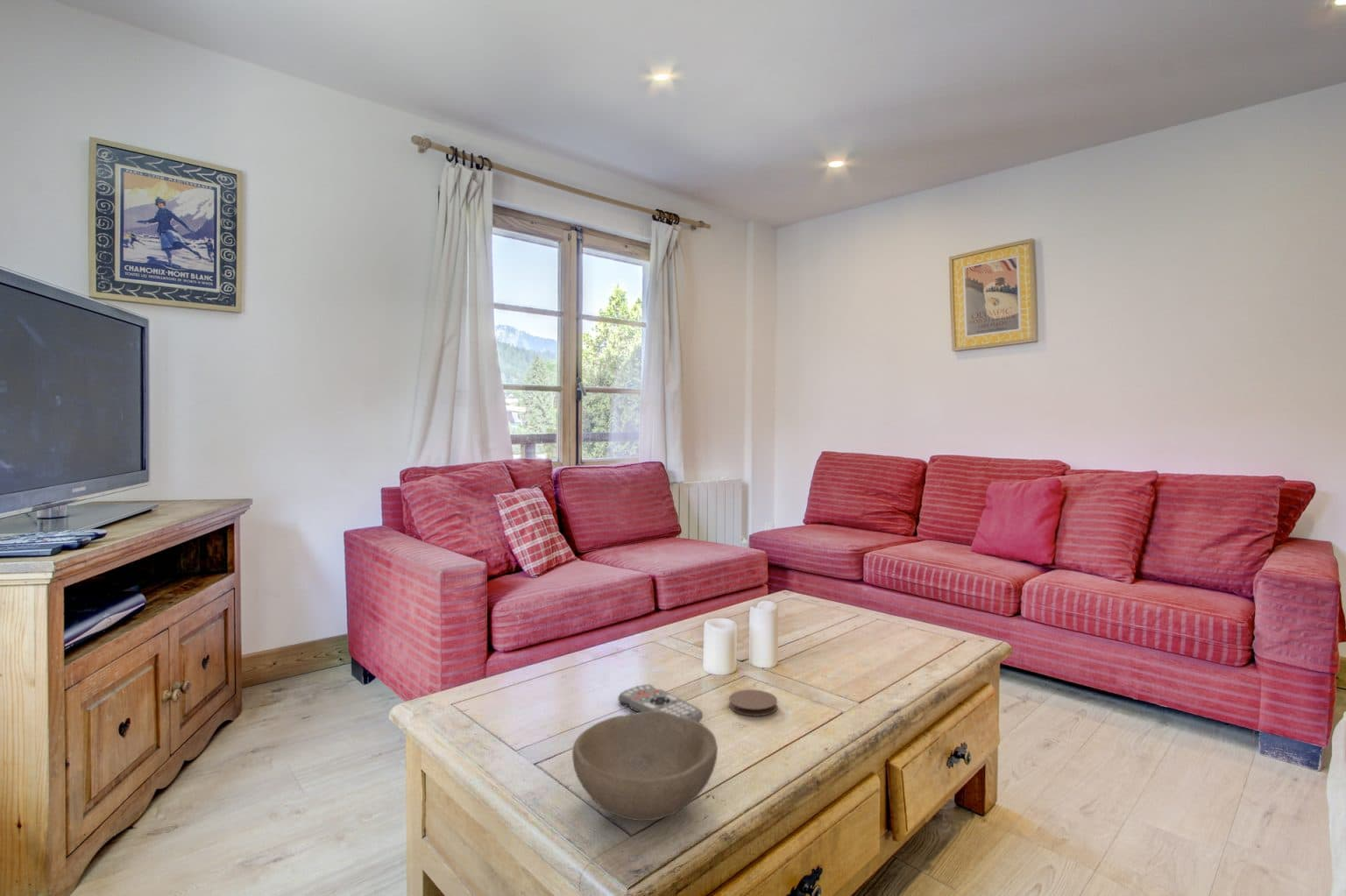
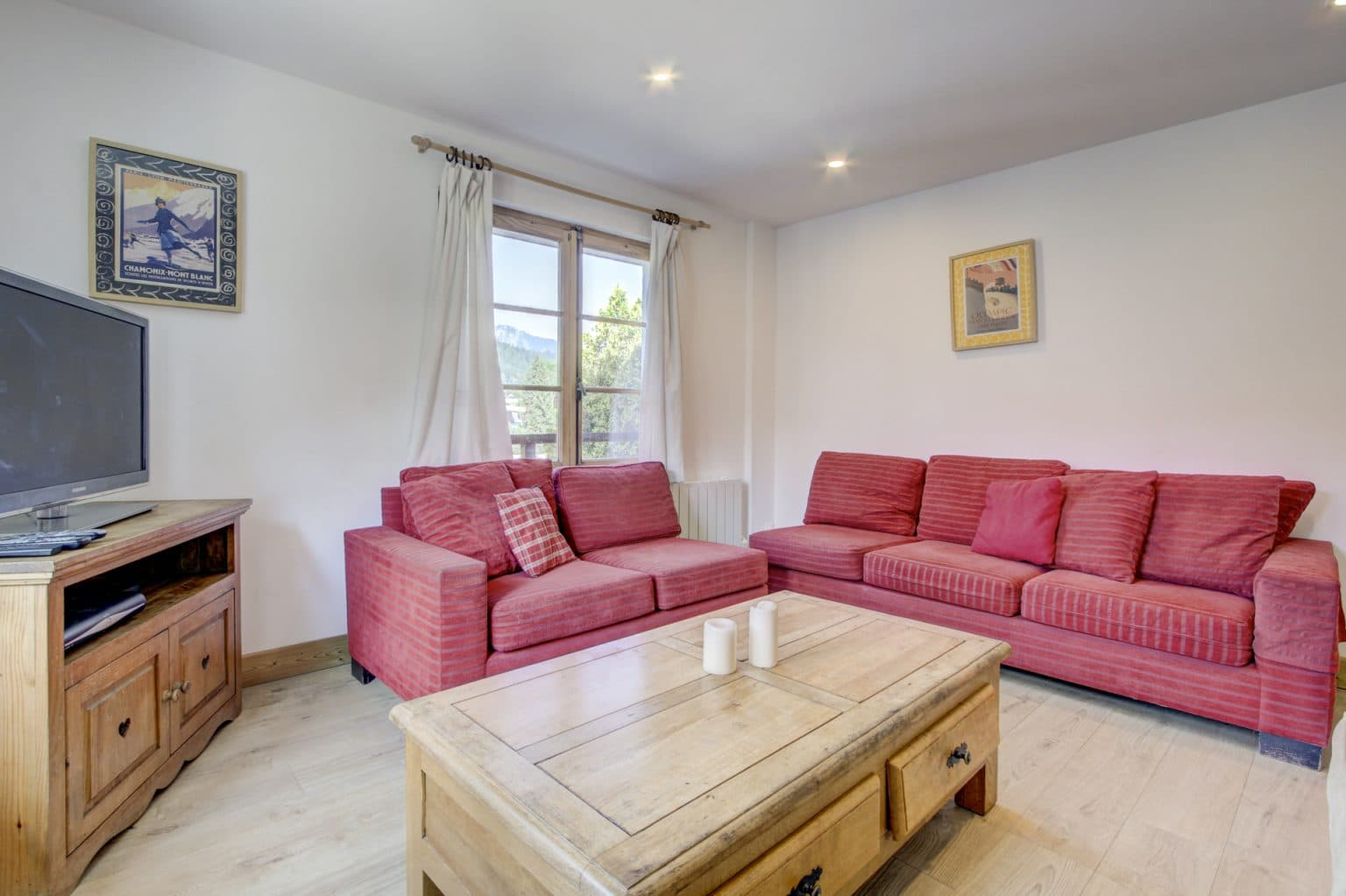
- bowl [571,710,719,822]
- remote control [617,683,704,723]
- coaster [728,688,778,716]
